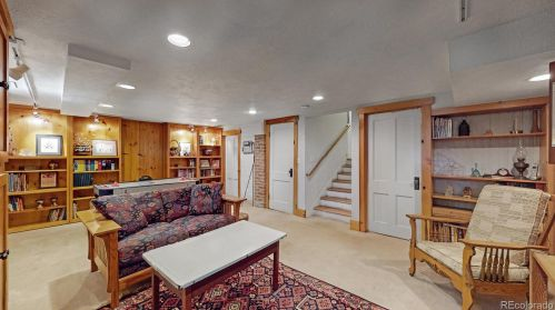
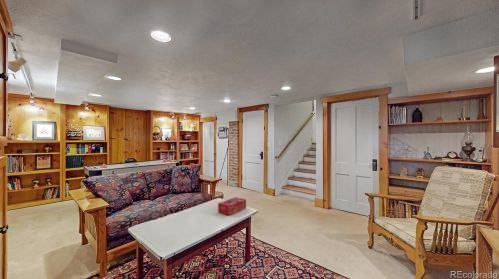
+ tissue box [217,196,247,216]
